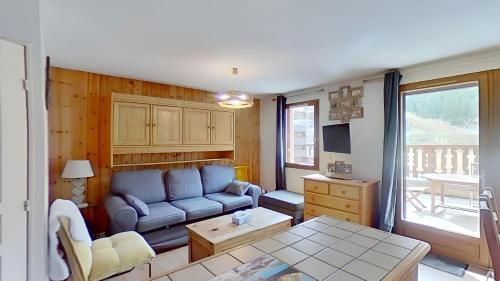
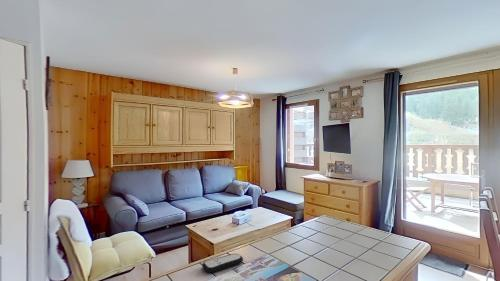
+ remote control [201,253,244,274]
